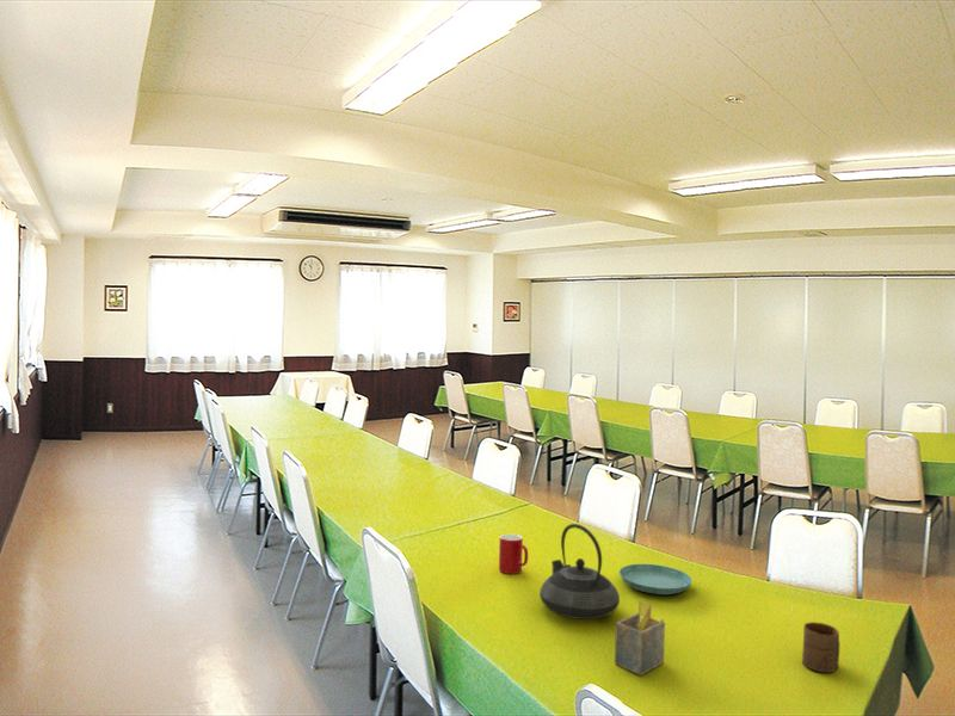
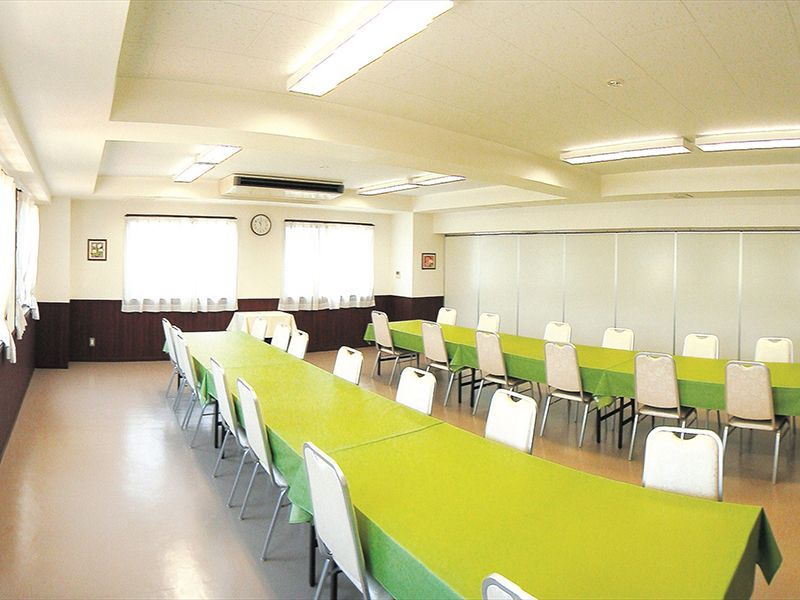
- cup [498,533,529,575]
- cup [801,621,840,674]
- saucer [618,563,692,595]
- teapot [538,523,621,621]
- napkin holder [614,599,666,677]
